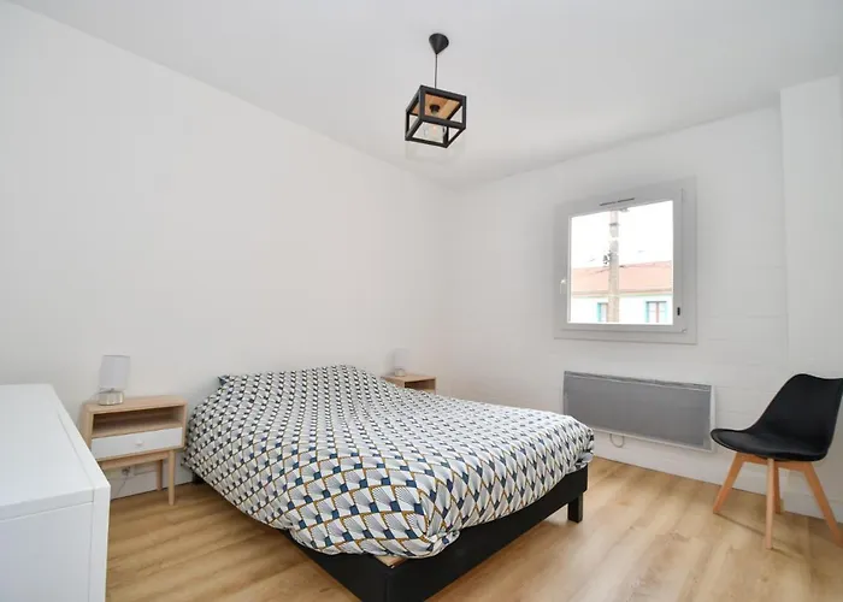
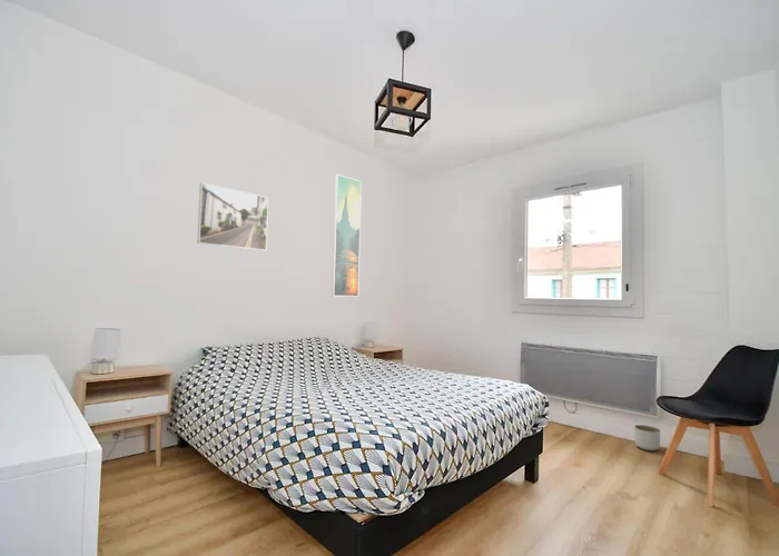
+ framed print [331,173,363,298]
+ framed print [196,182,269,251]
+ planter [633,424,661,451]
